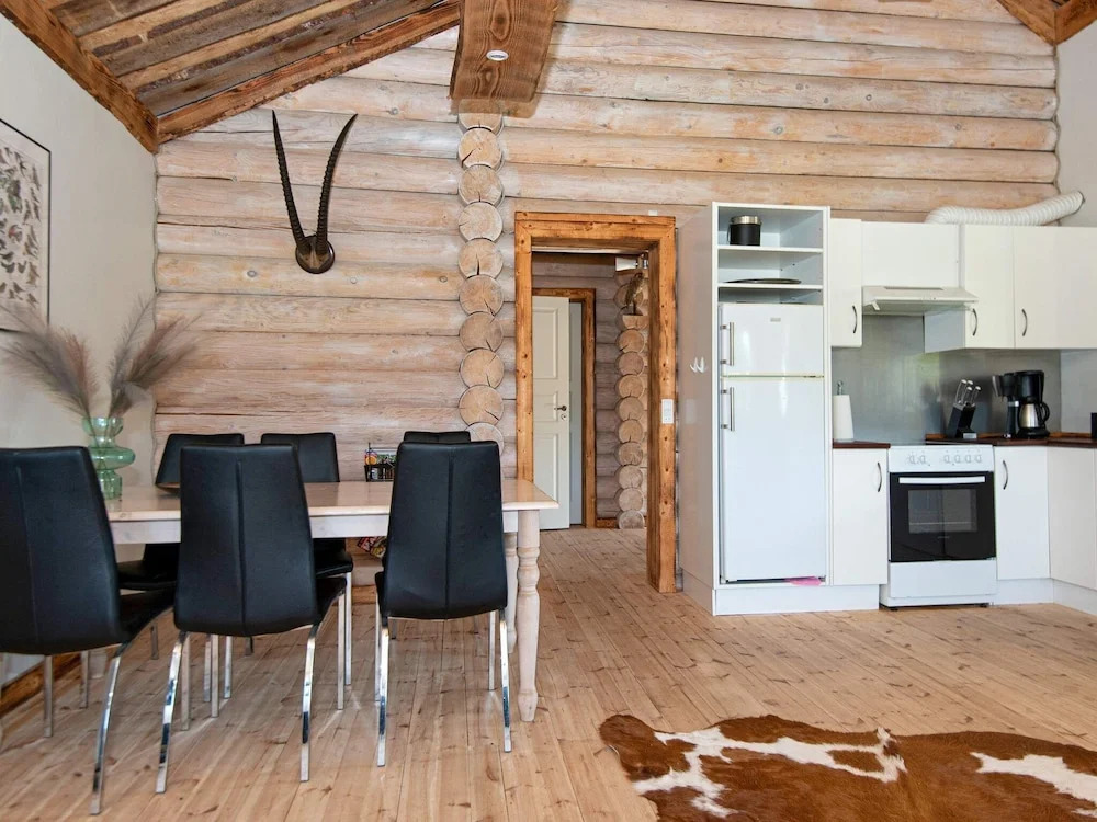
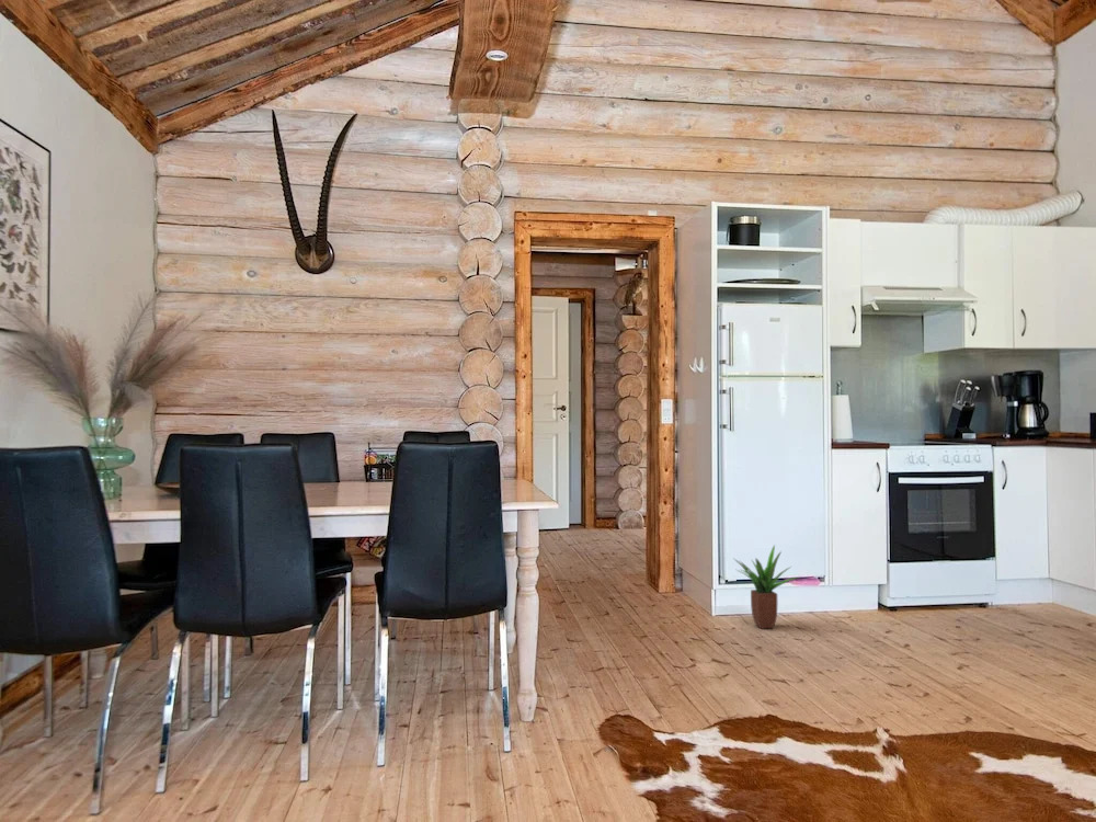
+ potted plant [733,544,799,630]
